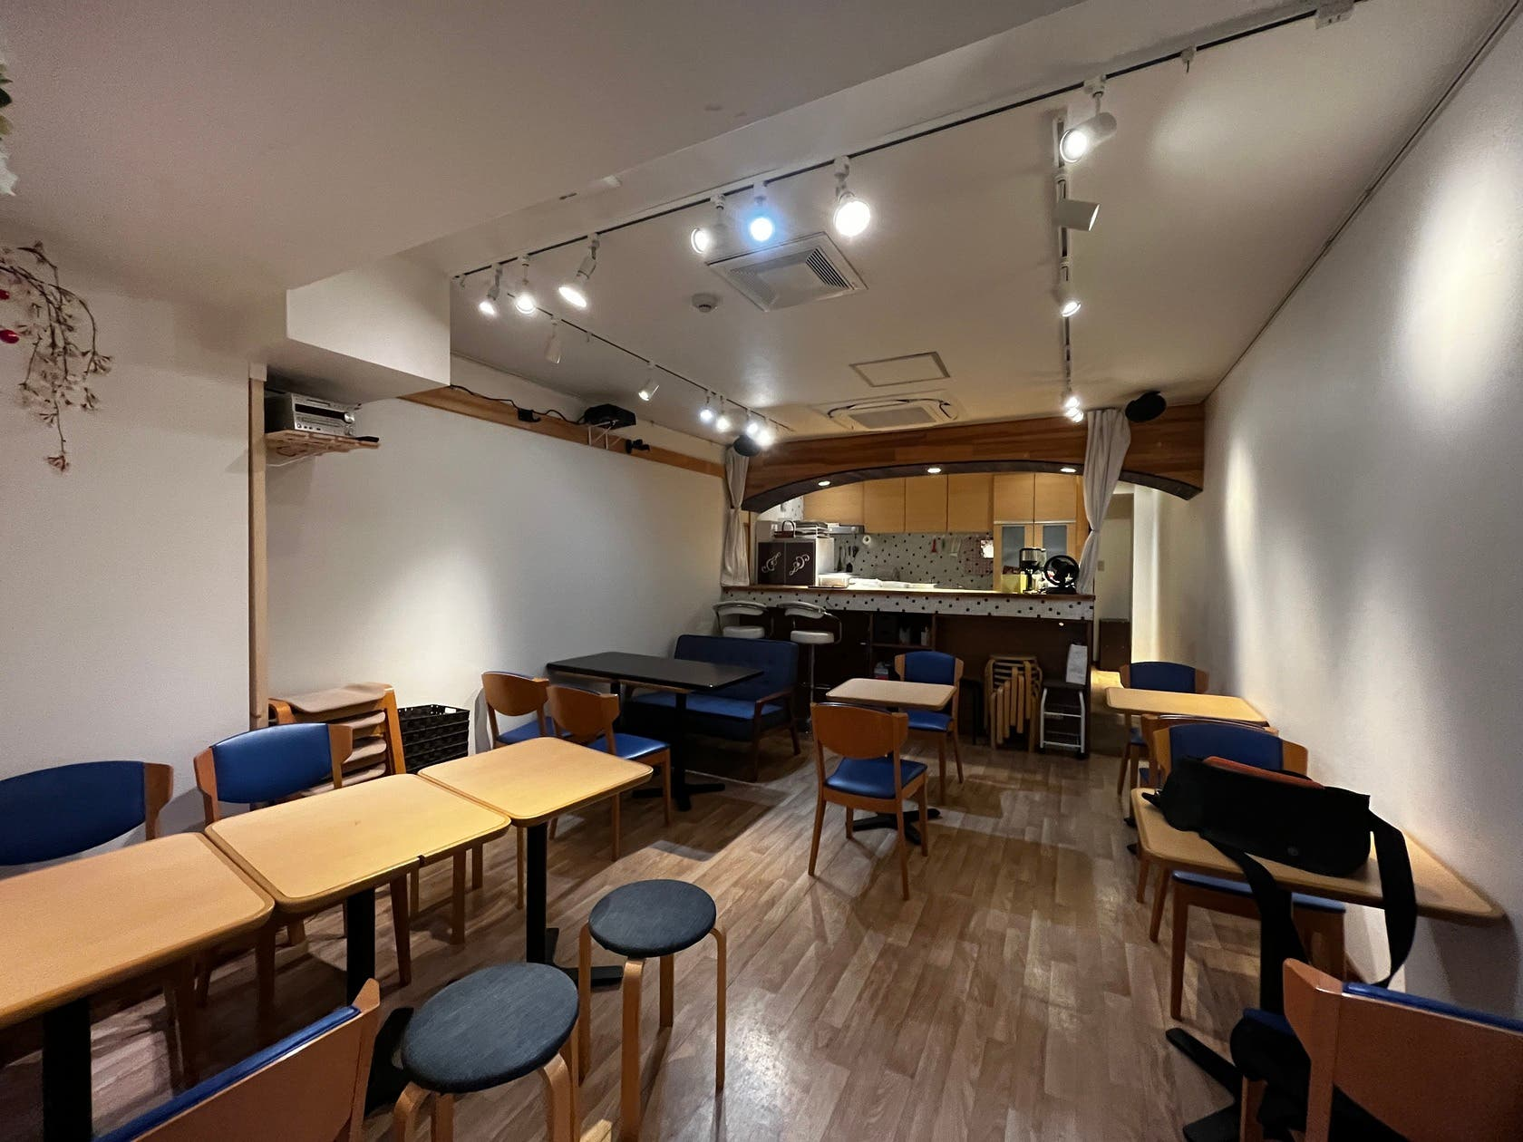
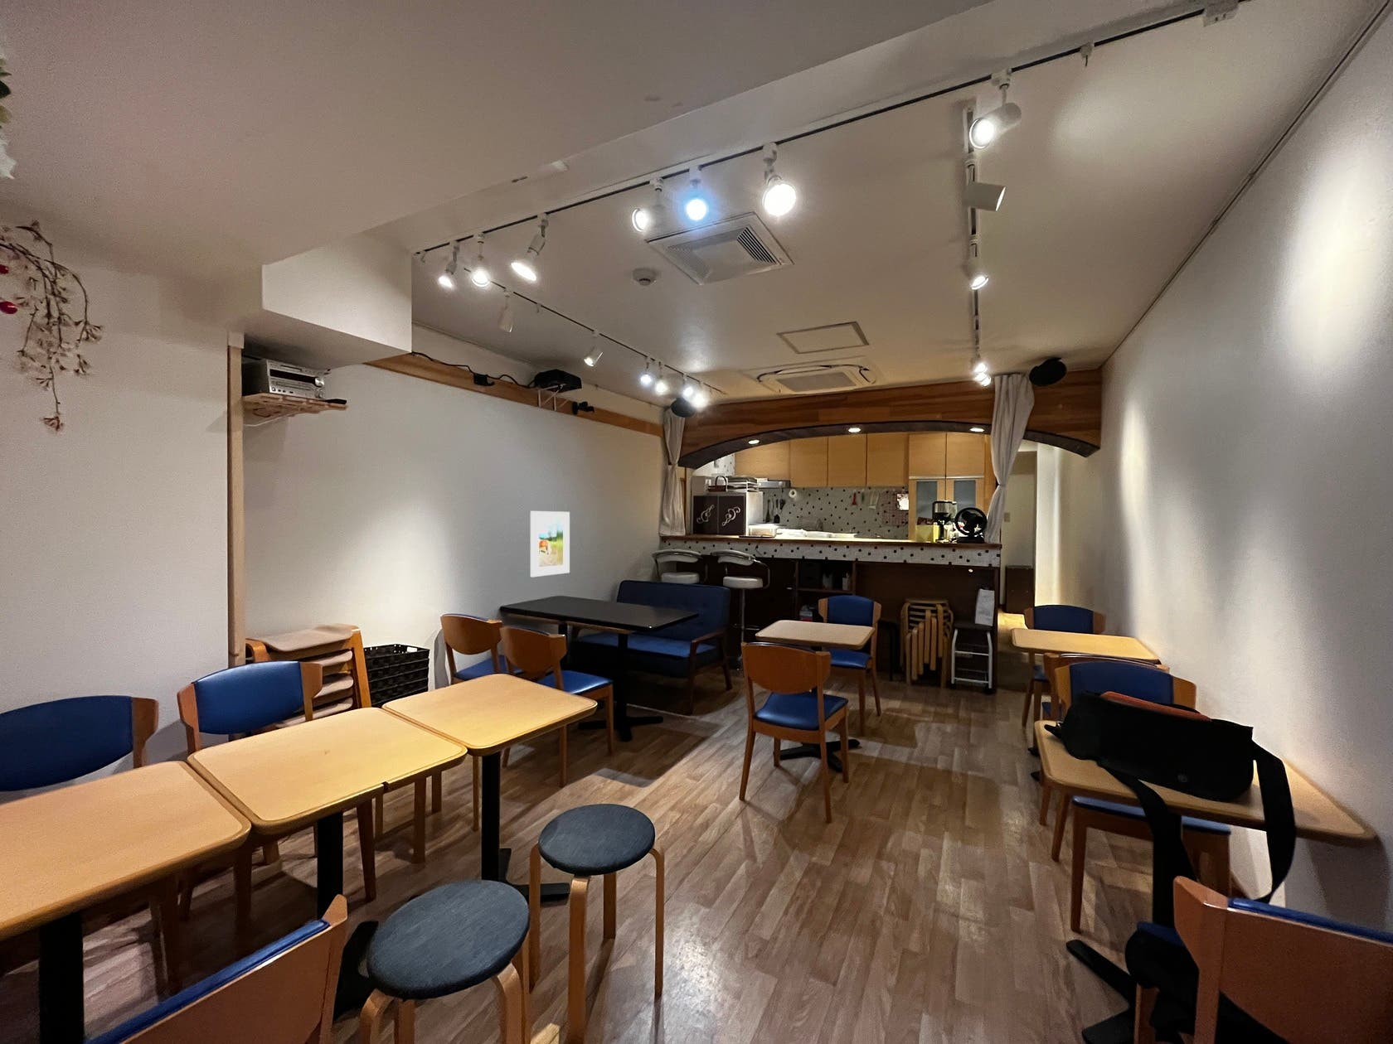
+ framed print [530,510,570,578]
